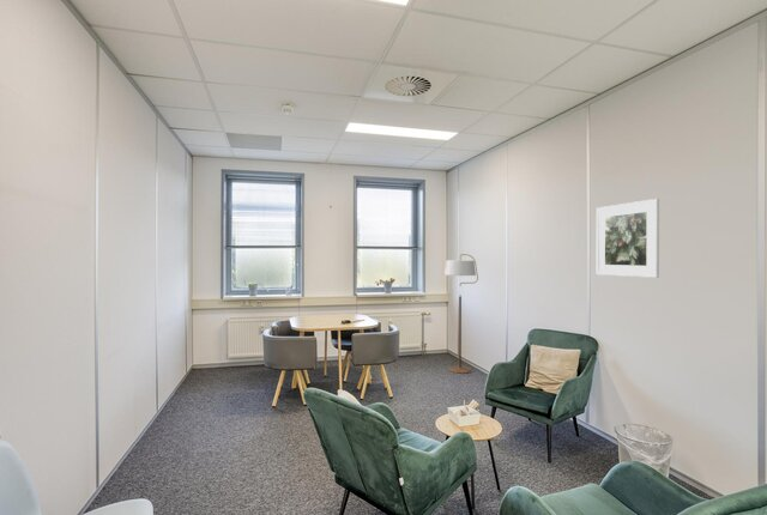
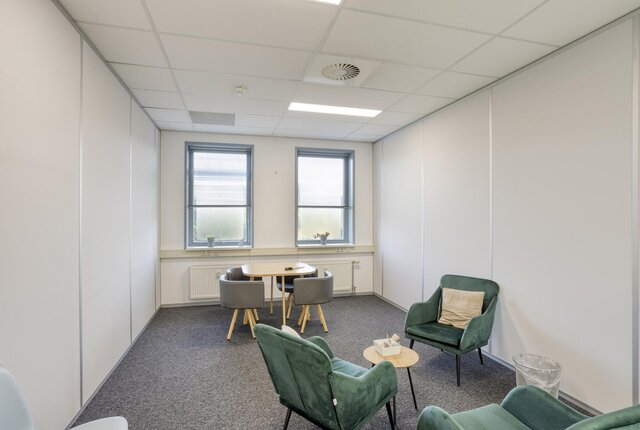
- floor lamp [443,253,479,375]
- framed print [596,198,660,279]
